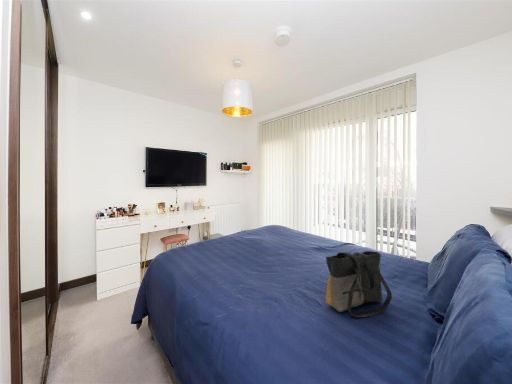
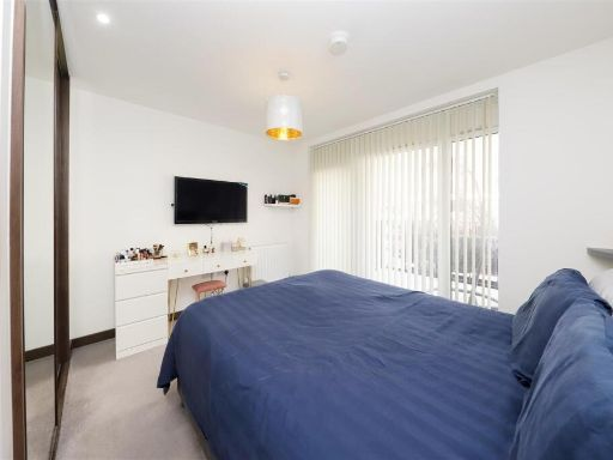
- tote bag [325,250,393,318]
